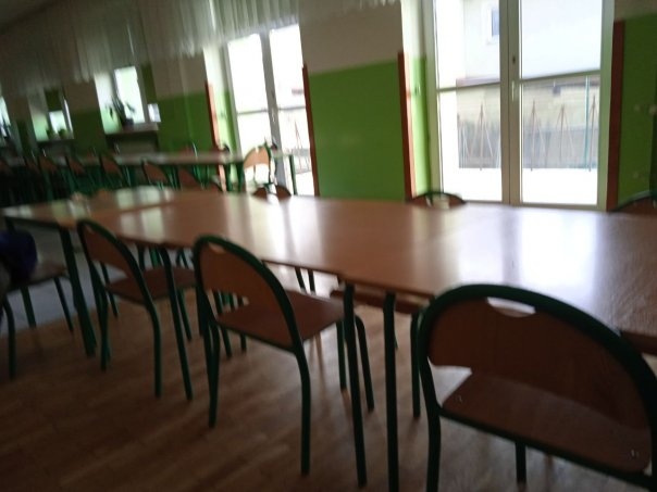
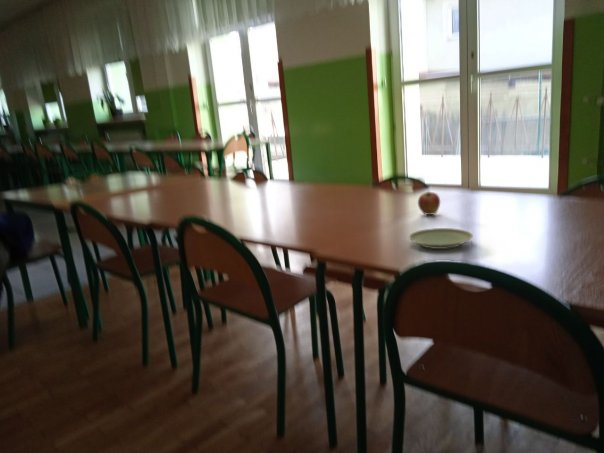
+ plate [408,227,474,250]
+ fruit [417,190,441,216]
